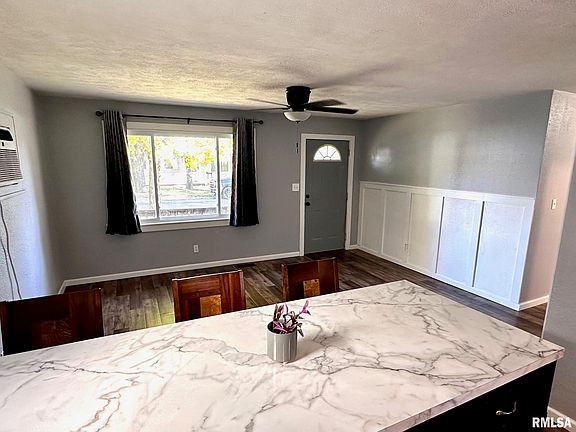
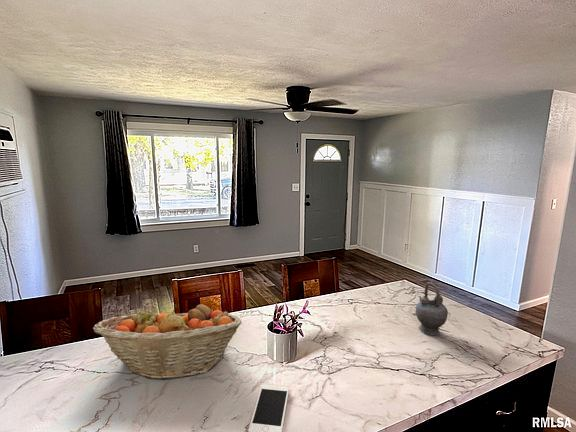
+ fruit basket [92,303,243,381]
+ teapot [415,281,449,336]
+ cell phone [247,384,290,432]
